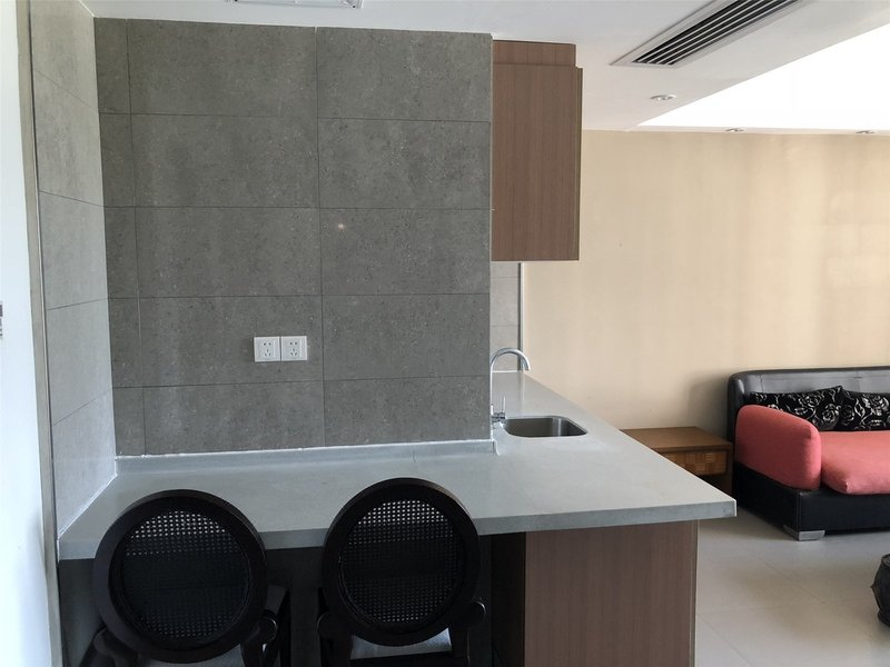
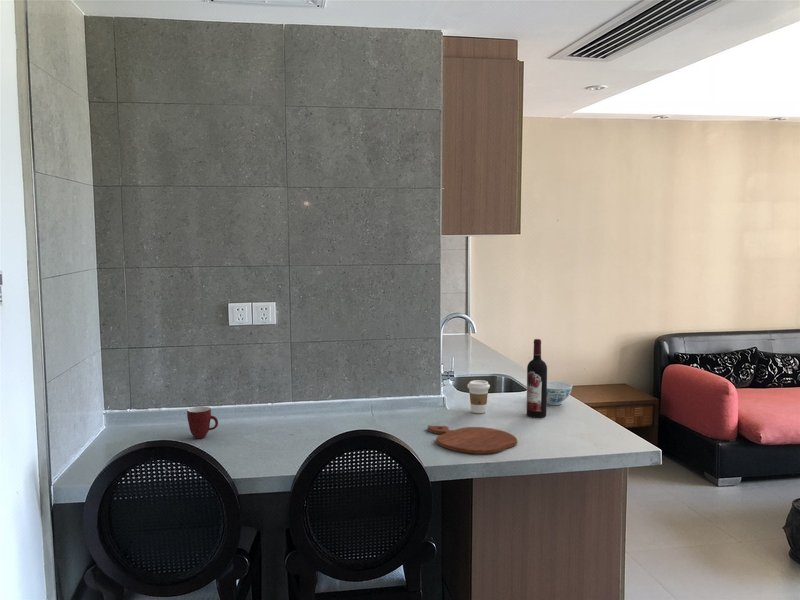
+ mug [186,406,219,439]
+ coffee cup [467,379,491,414]
+ wine bottle [526,338,548,419]
+ cutting board [427,424,518,455]
+ chinaware [547,380,573,406]
